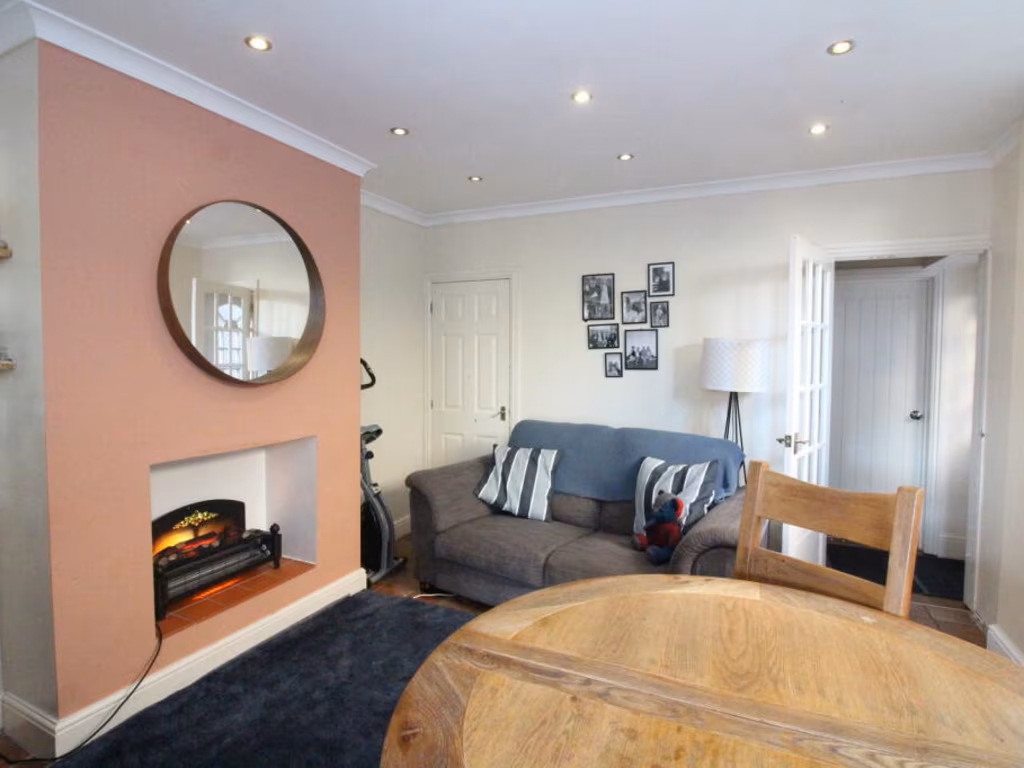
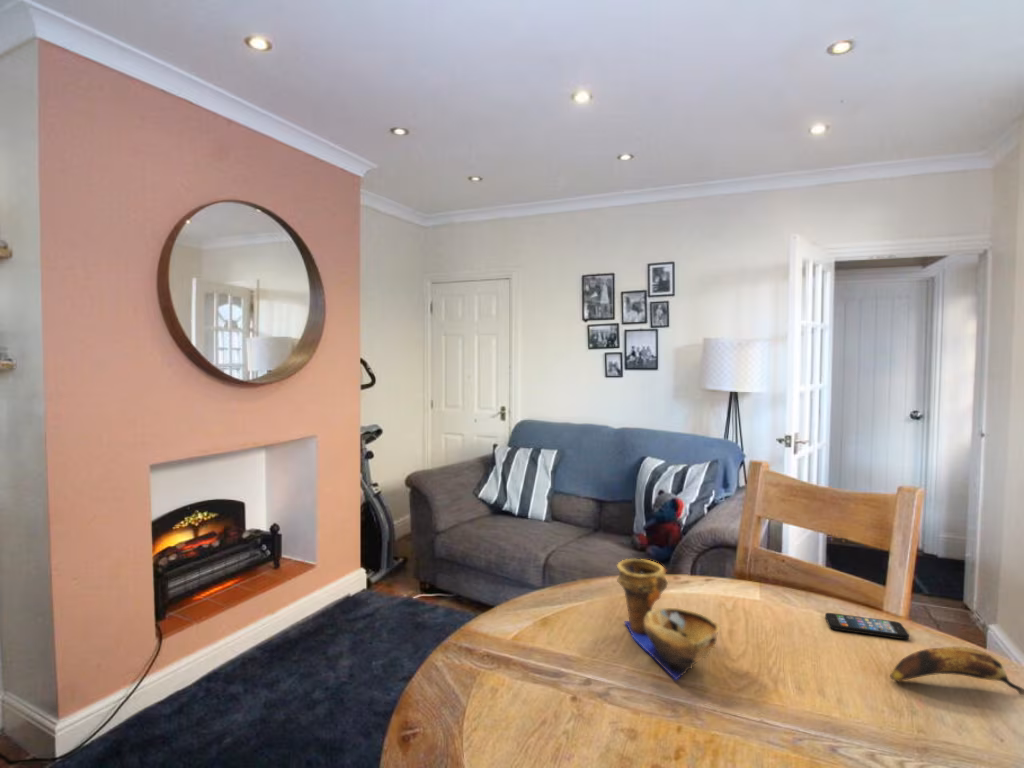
+ smartphone [824,612,910,640]
+ decorative bowl [616,558,723,681]
+ banana [889,646,1024,696]
